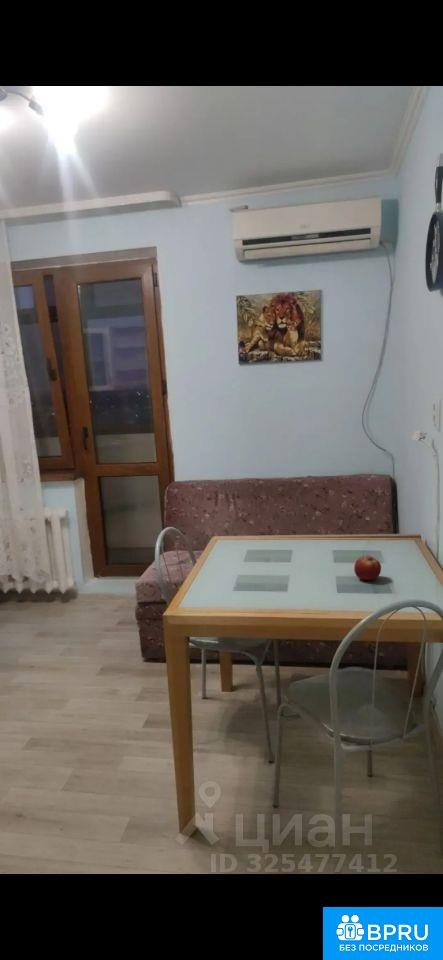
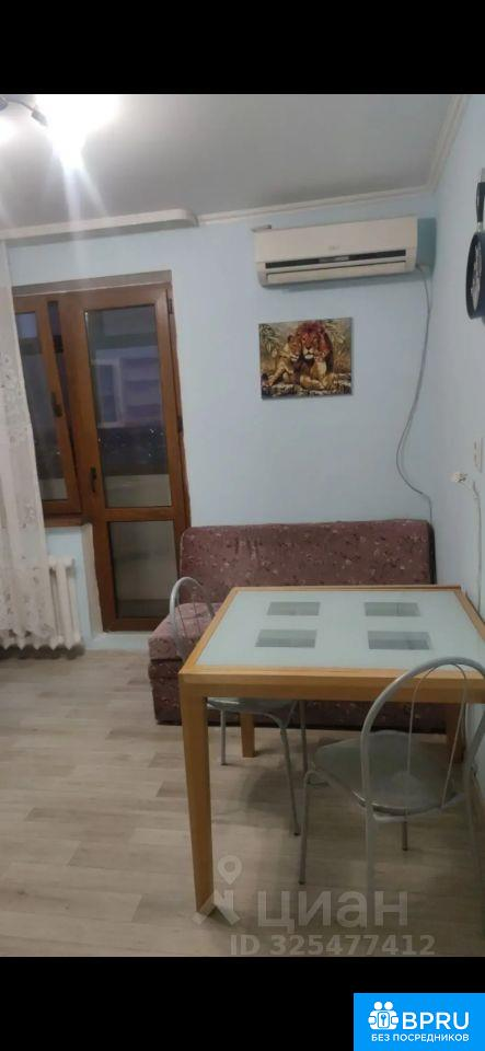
- fruit [353,554,382,581]
